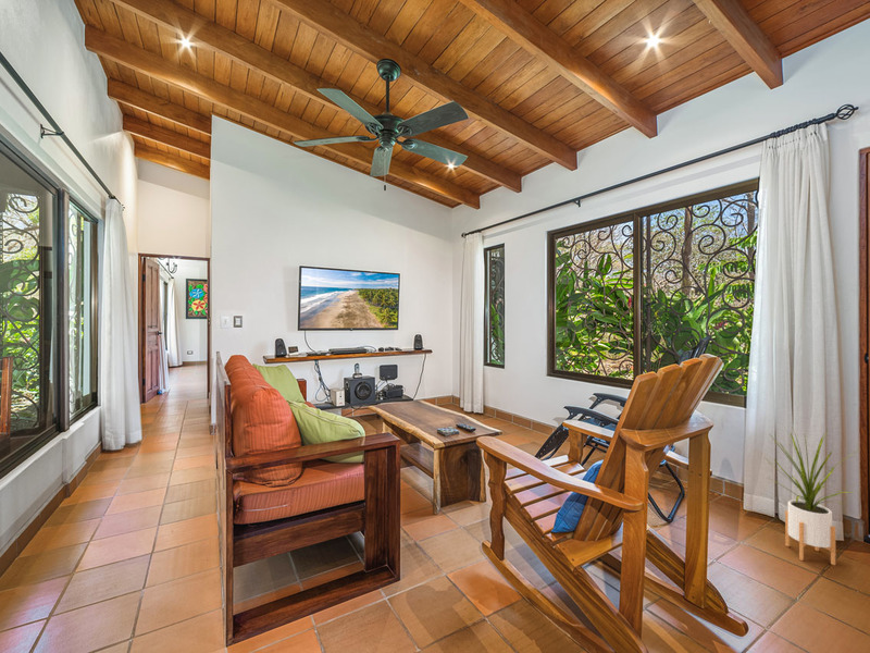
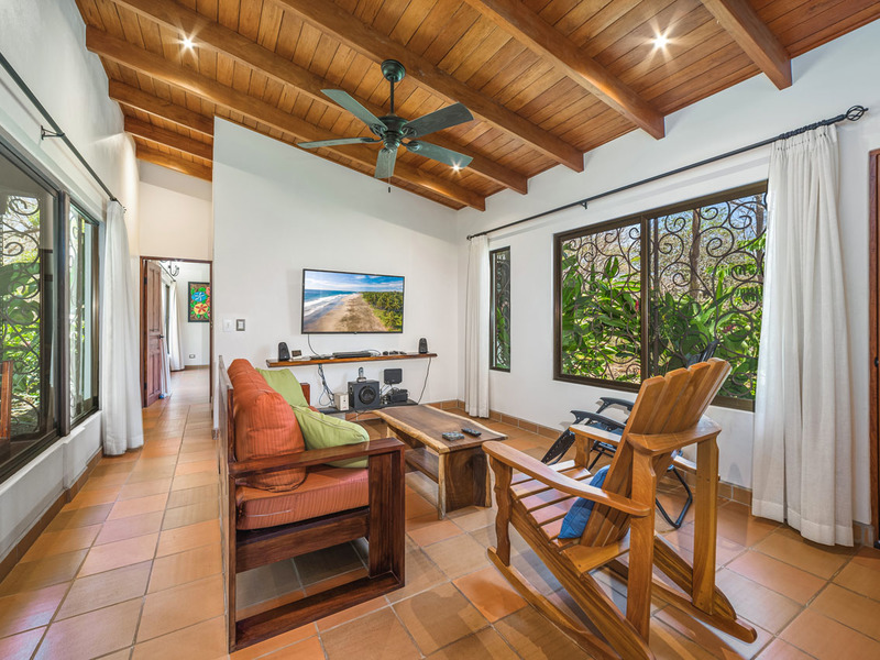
- house plant [763,428,859,566]
